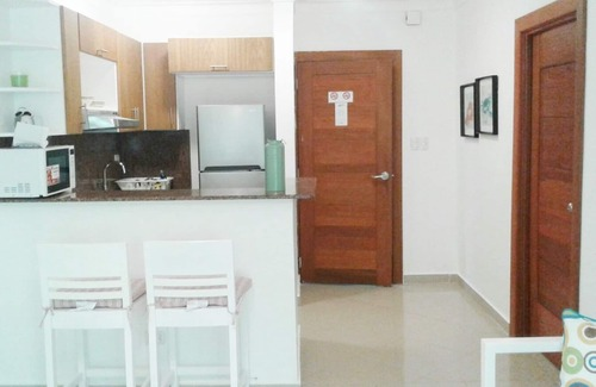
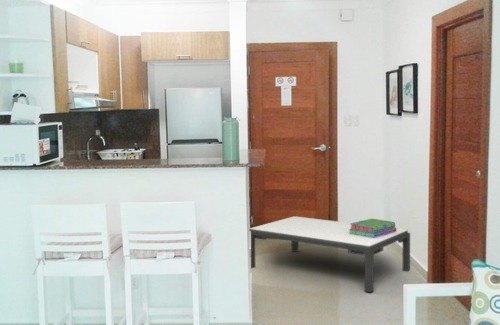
+ coffee table [249,215,411,293]
+ stack of books [349,218,397,238]
